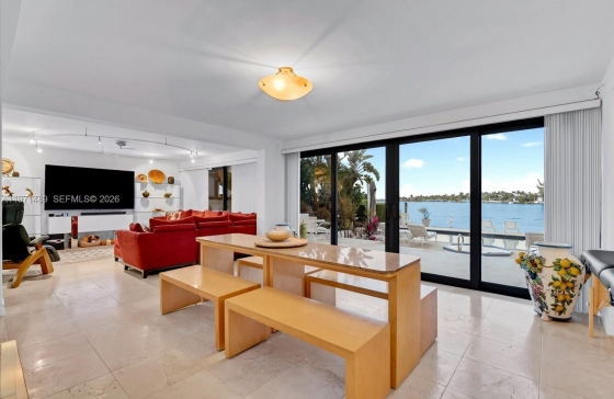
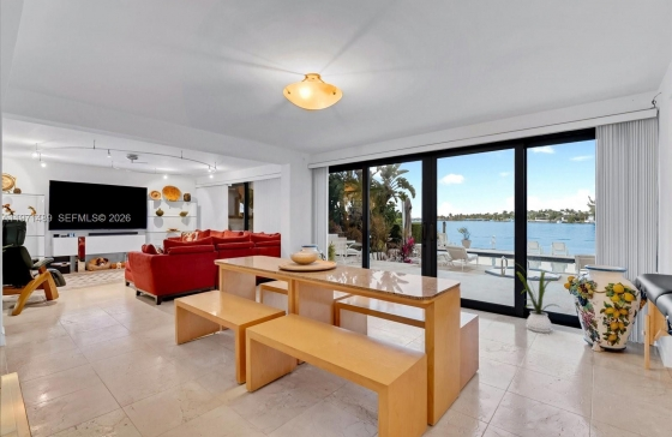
+ house plant [510,261,563,334]
